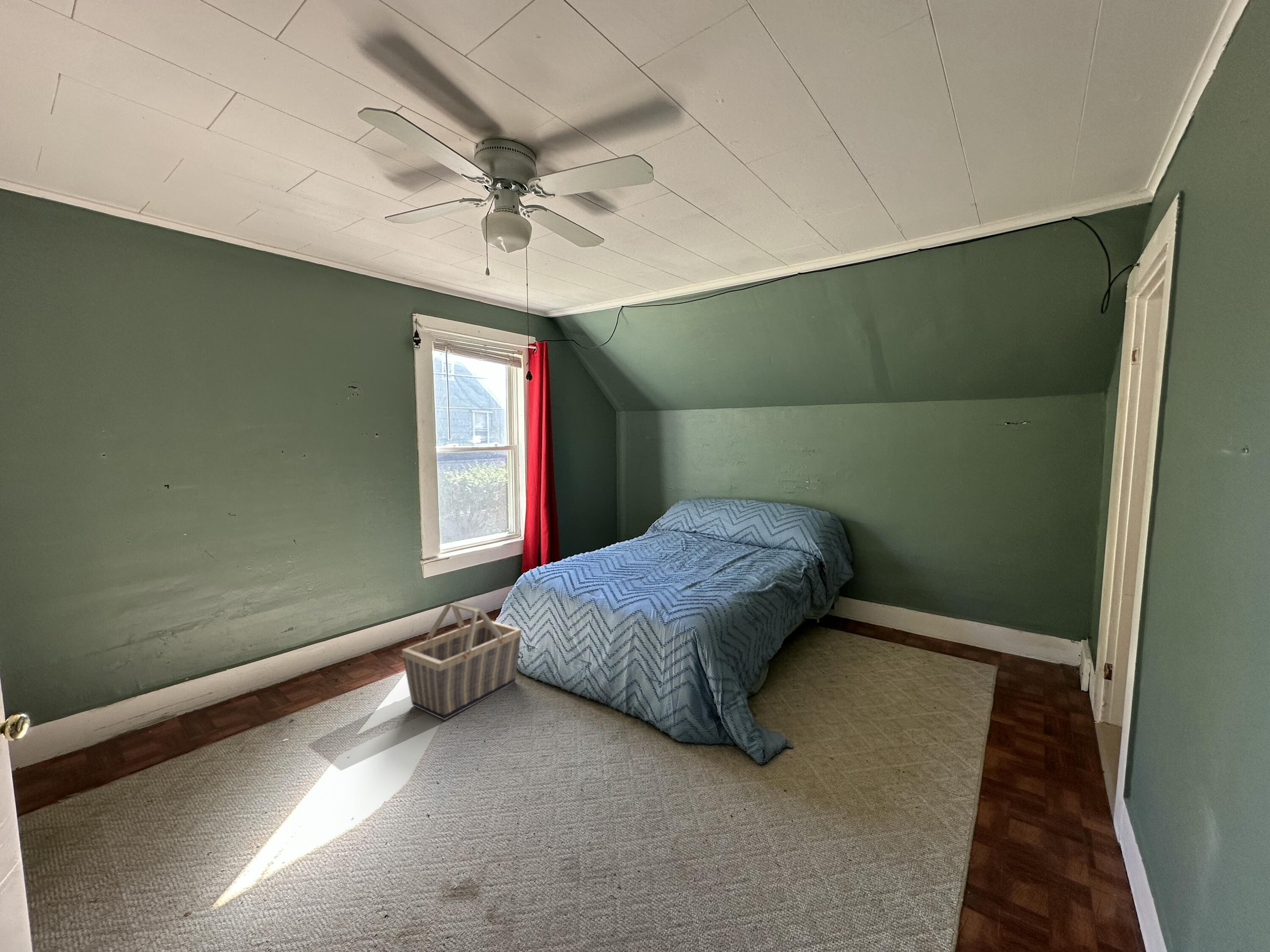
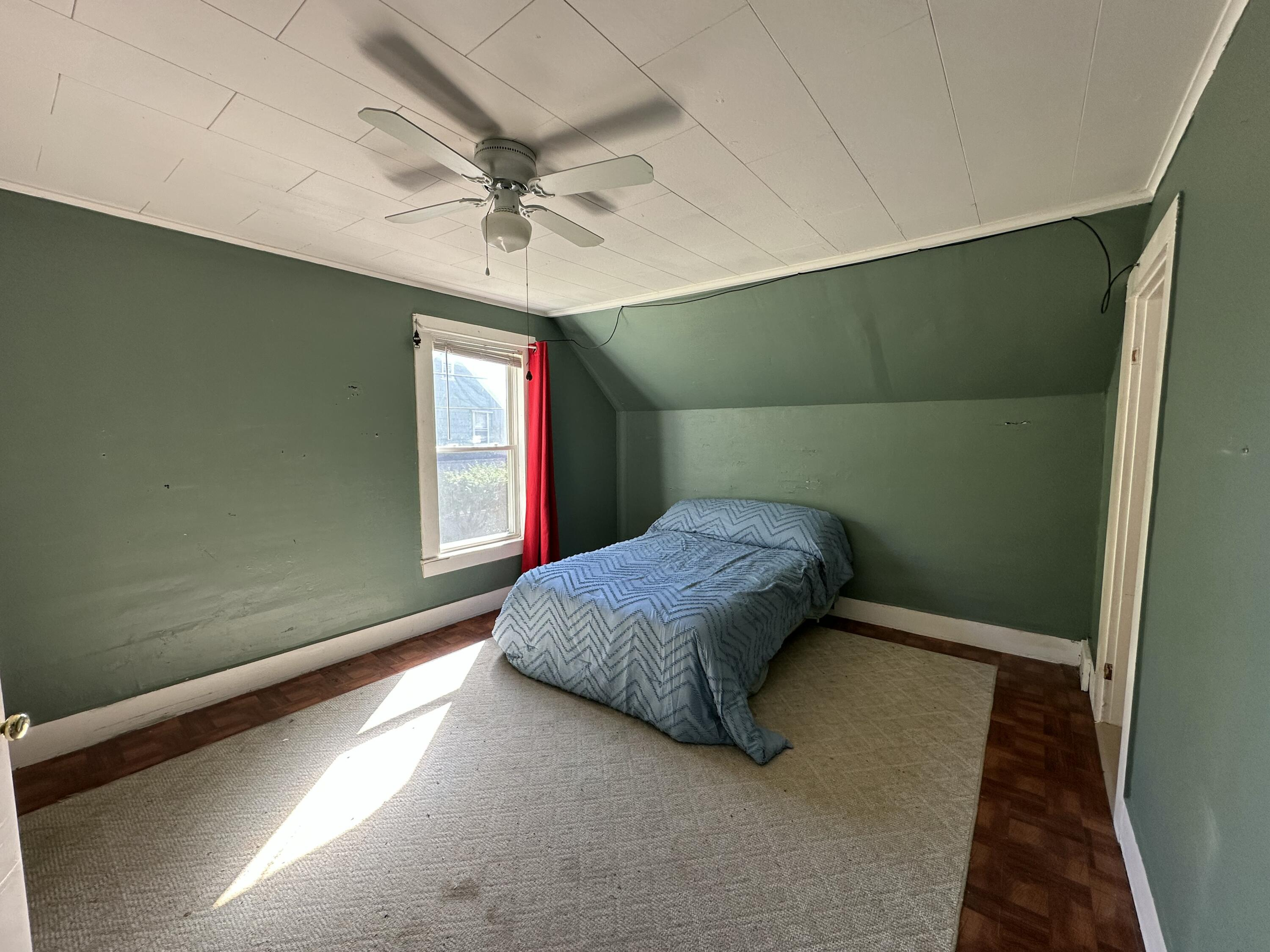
- basket [401,601,522,721]
